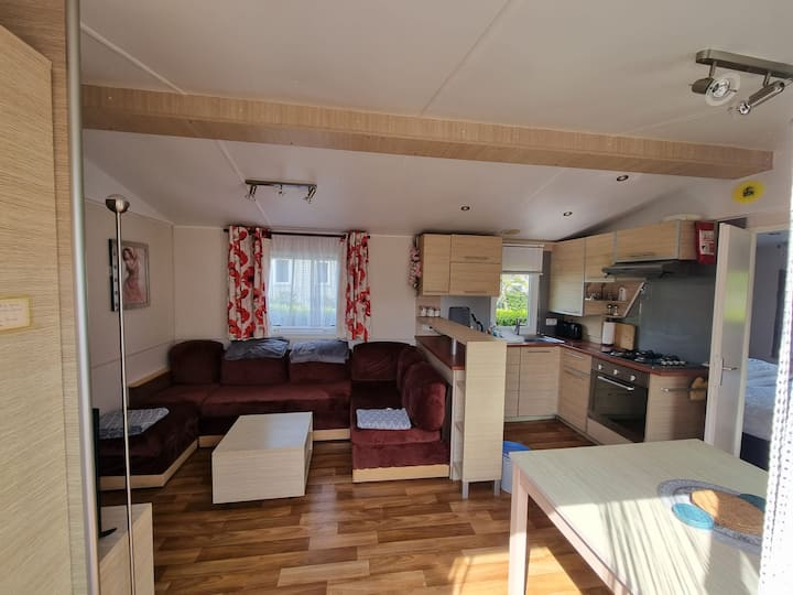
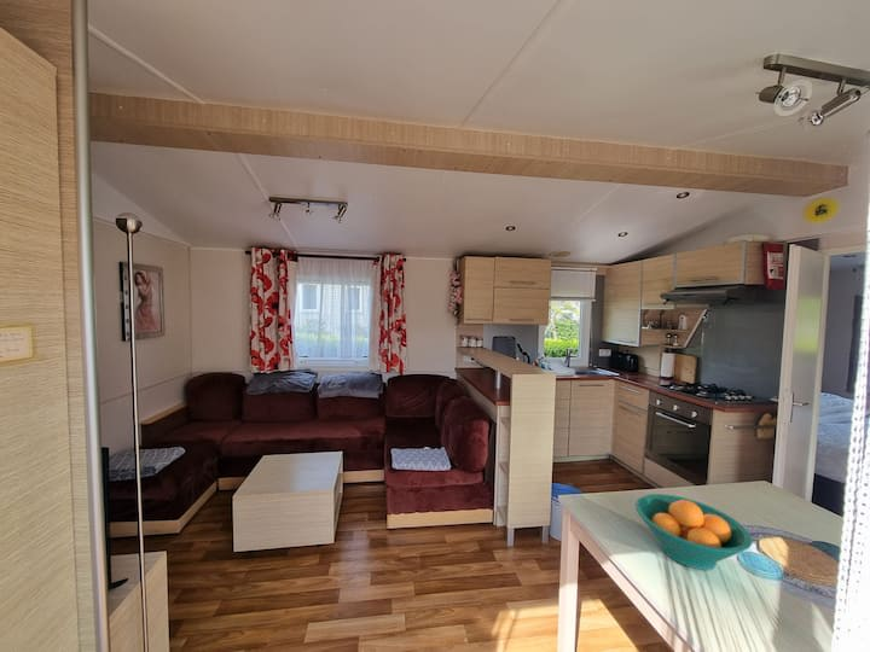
+ fruit bowl [634,493,754,571]
